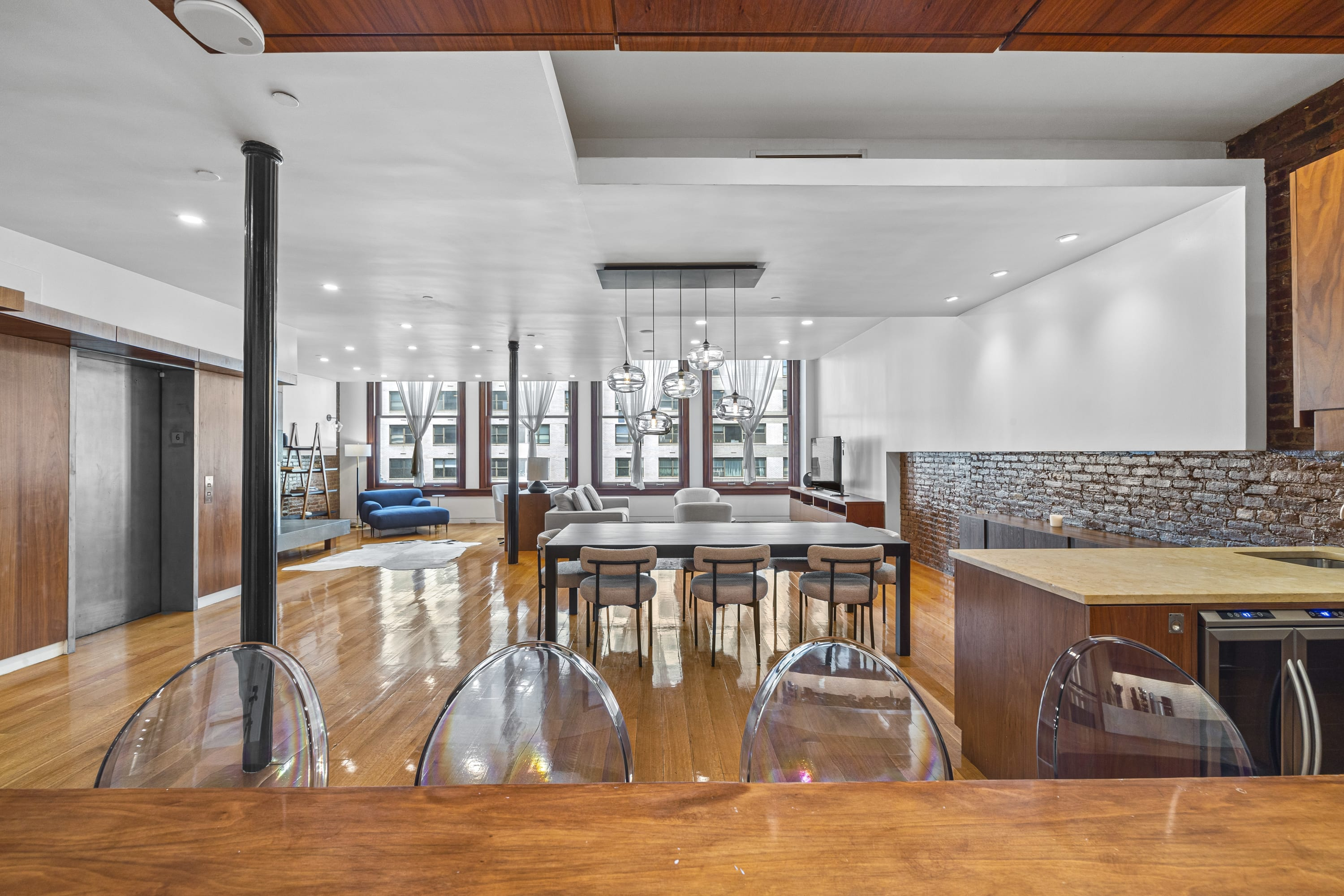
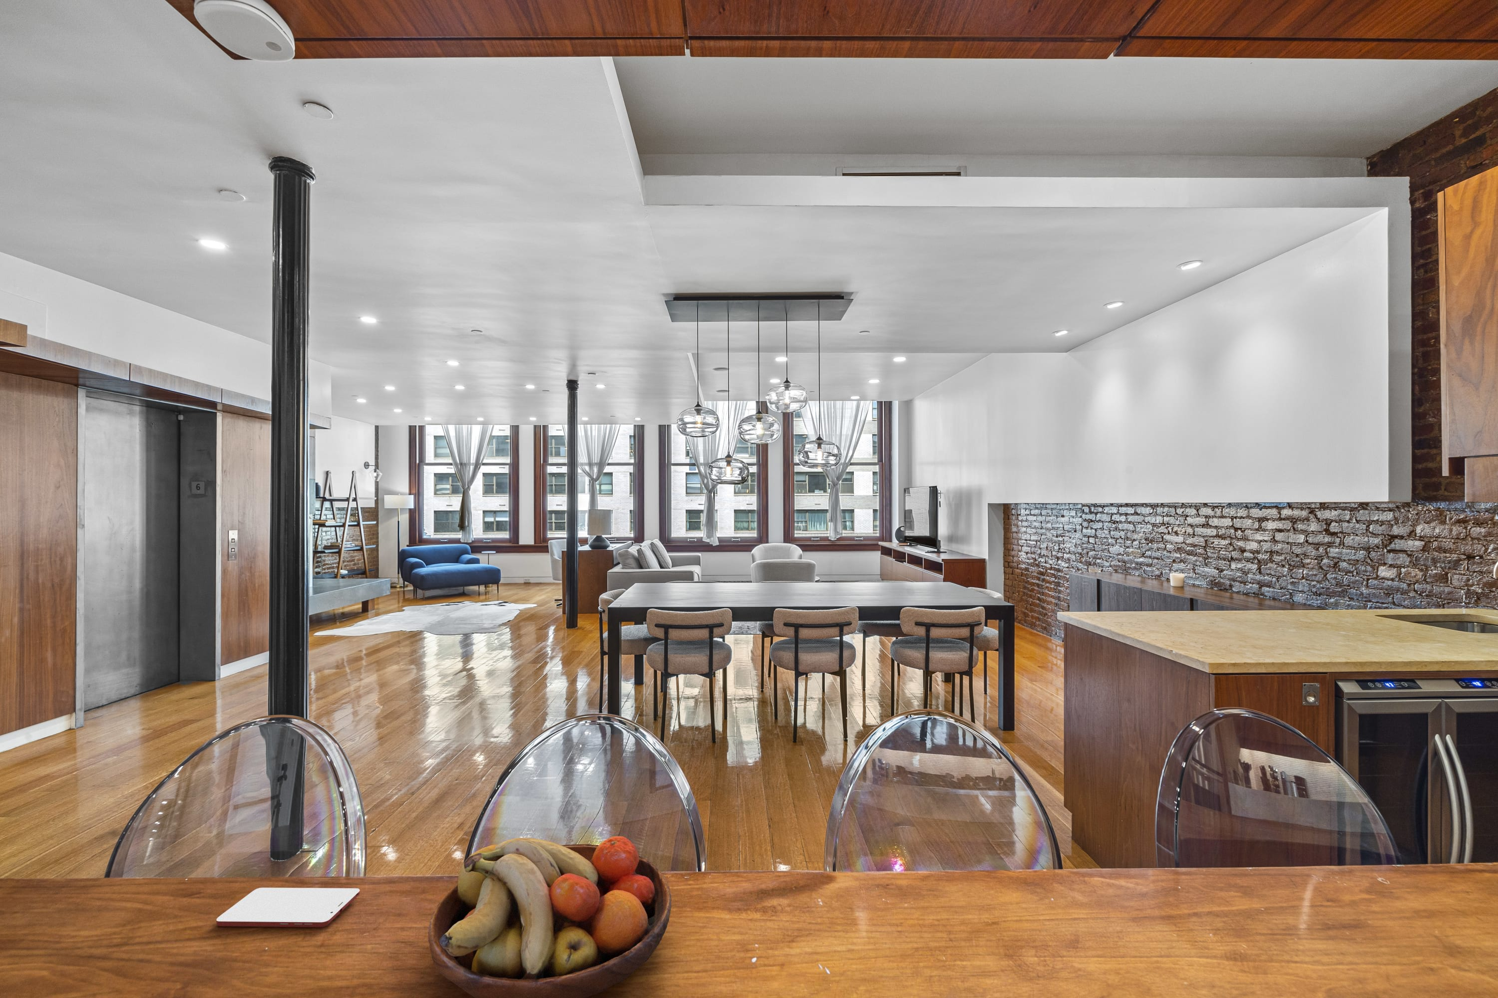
+ smartphone [216,888,360,928]
+ fruit bowl [427,835,672,998]
